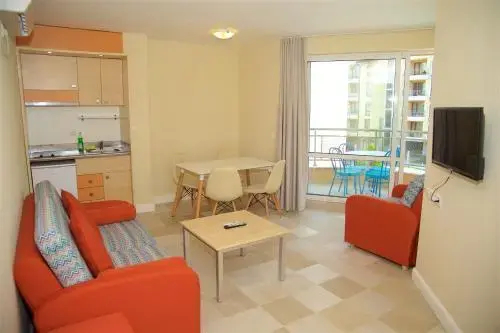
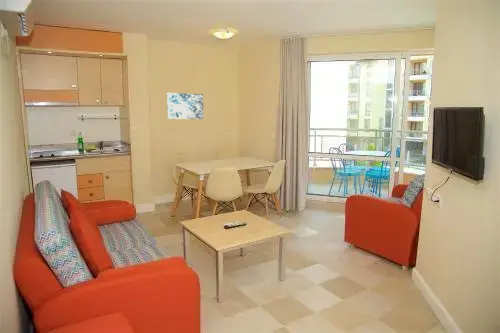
+ wall art [166,92,204,120]
